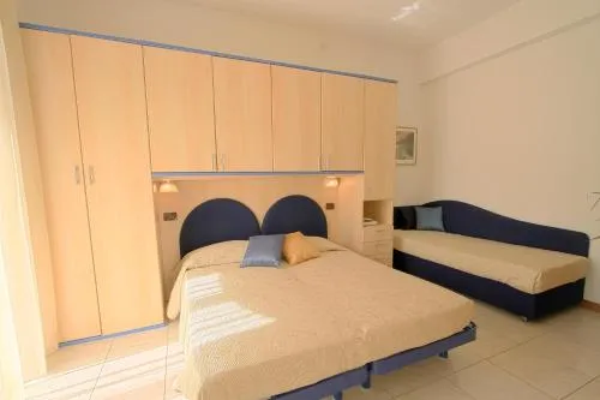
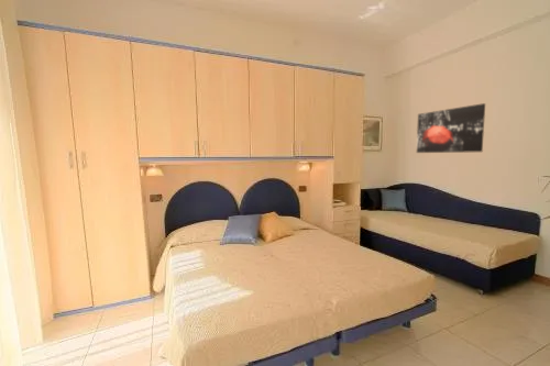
+ wall art [416,102,486,154]
